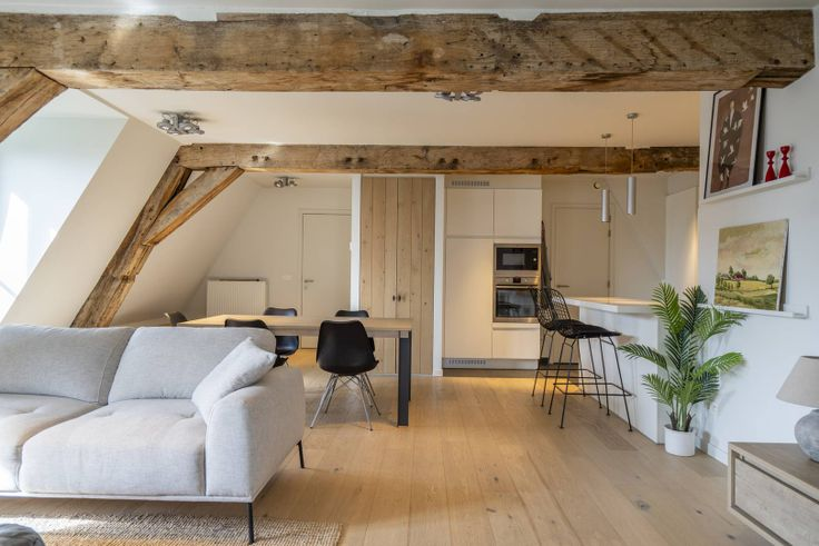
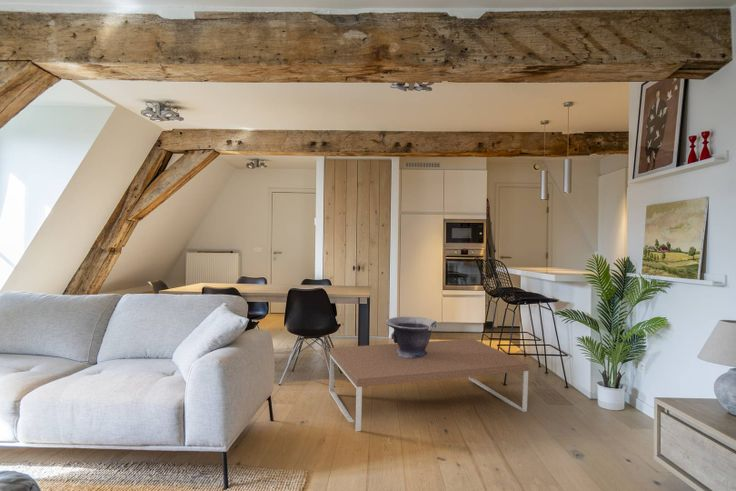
+ coffee table [328,338,529,432]
+ decorative bowl [385,316,437,359]
